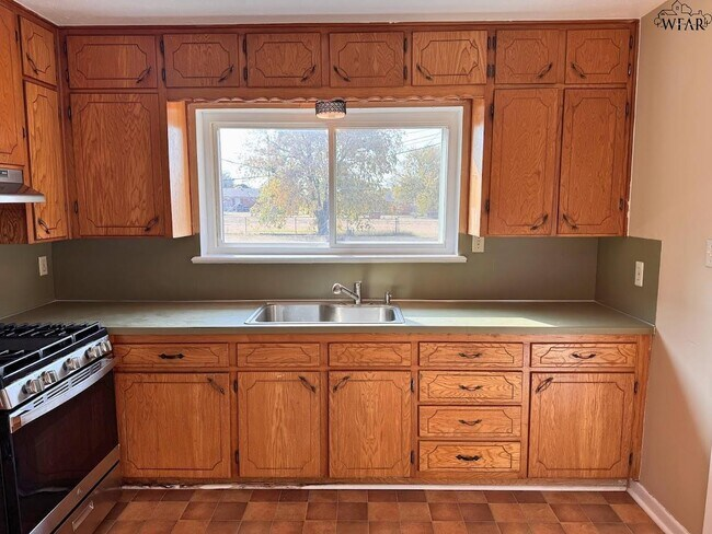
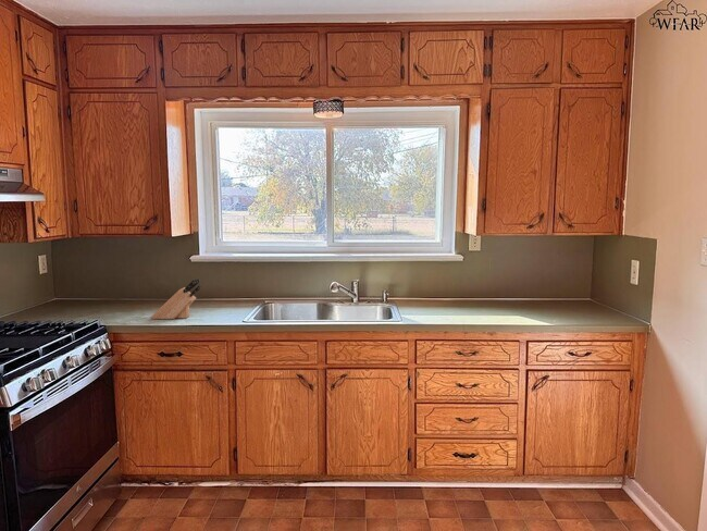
+ knife block [150,277,202,320]
